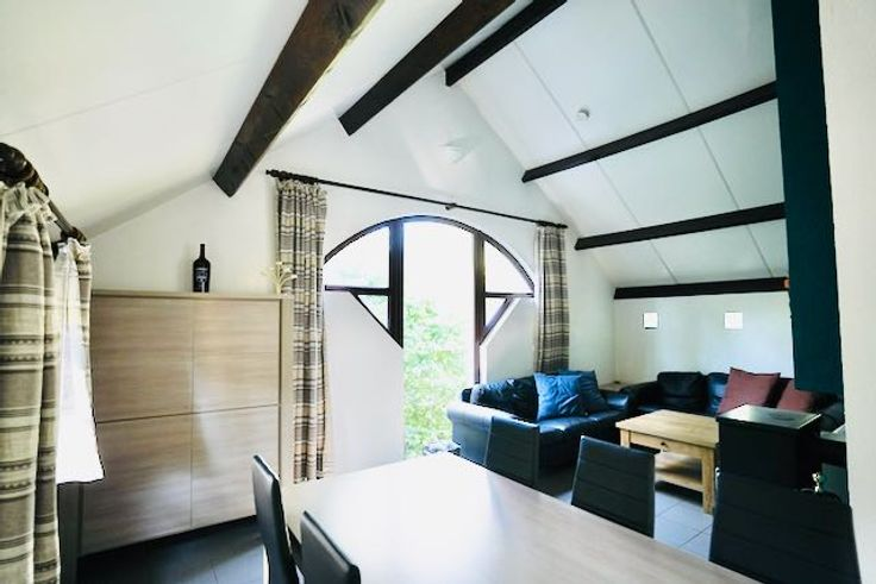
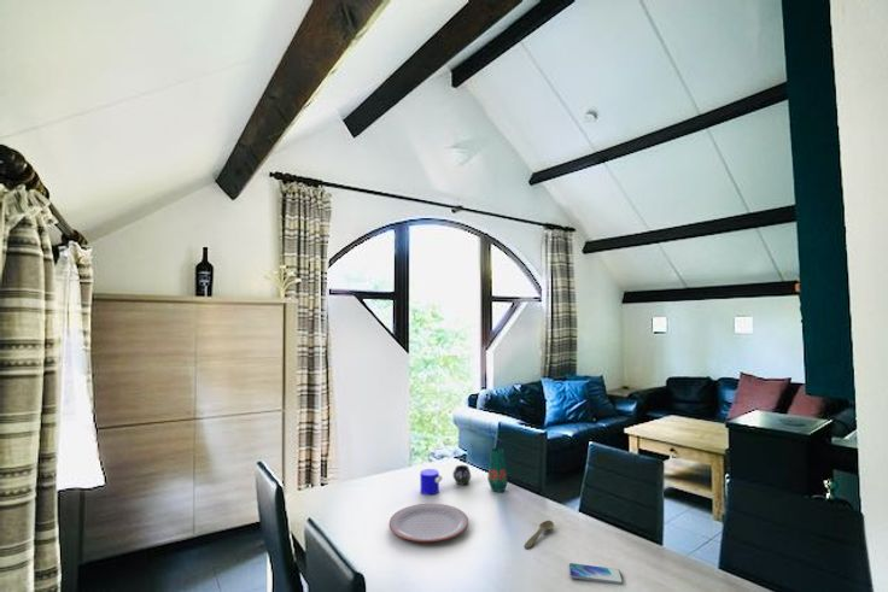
+ smartphone [568,562,625,586]
+ plate [388,503,469,543]
+ cup [419,468,443,496]
+ vase [451,446,509,493]
+ spoon [524,520,555,550]
